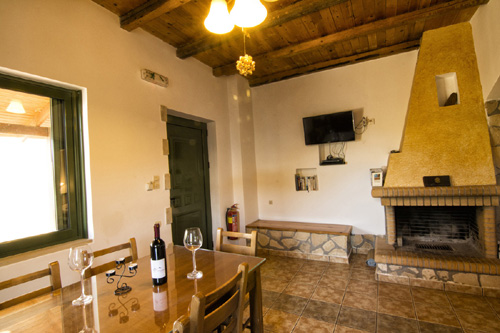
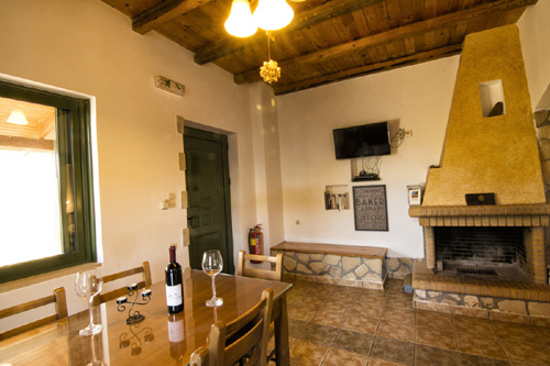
+ wall art [351,184,391,233]
